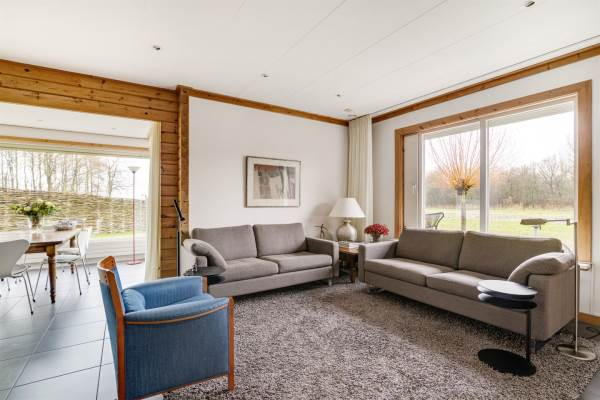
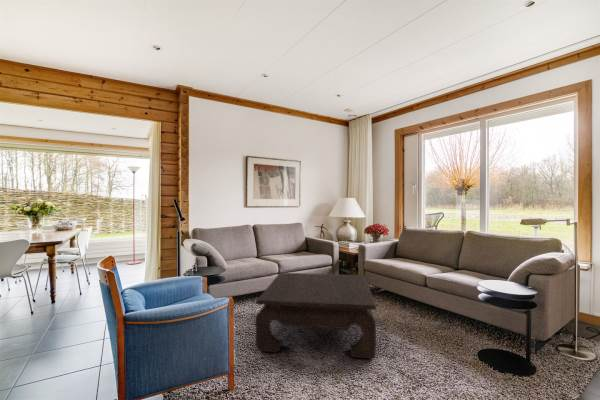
+ coffee table [255,272,377,360]
